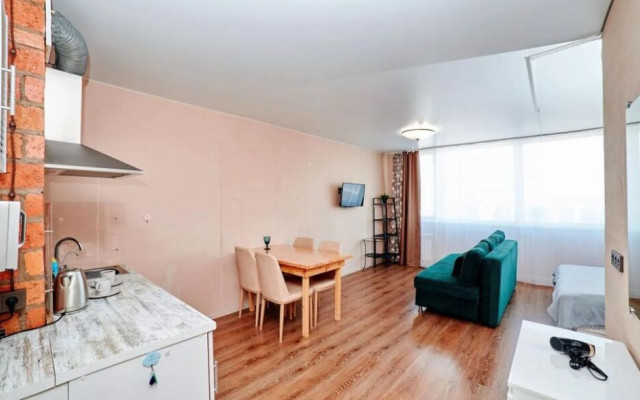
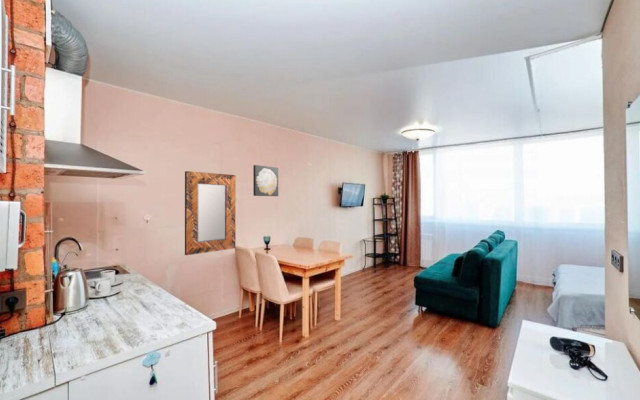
+ home mirror [184,170,236,256]
+ wall art [252,164,279,197]
